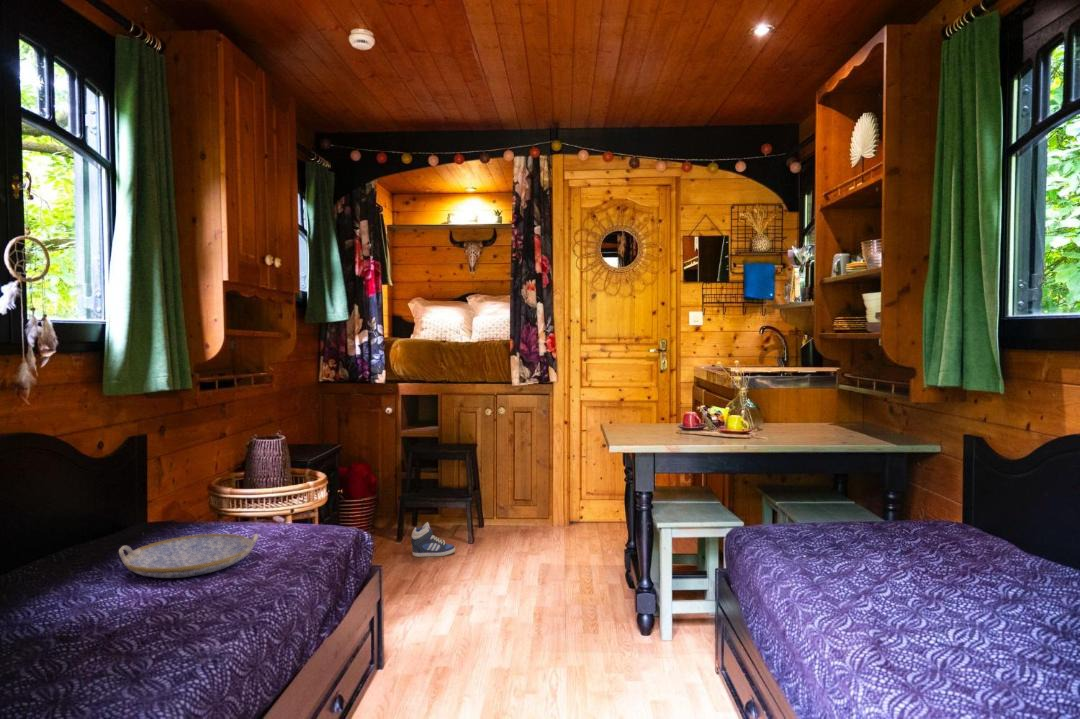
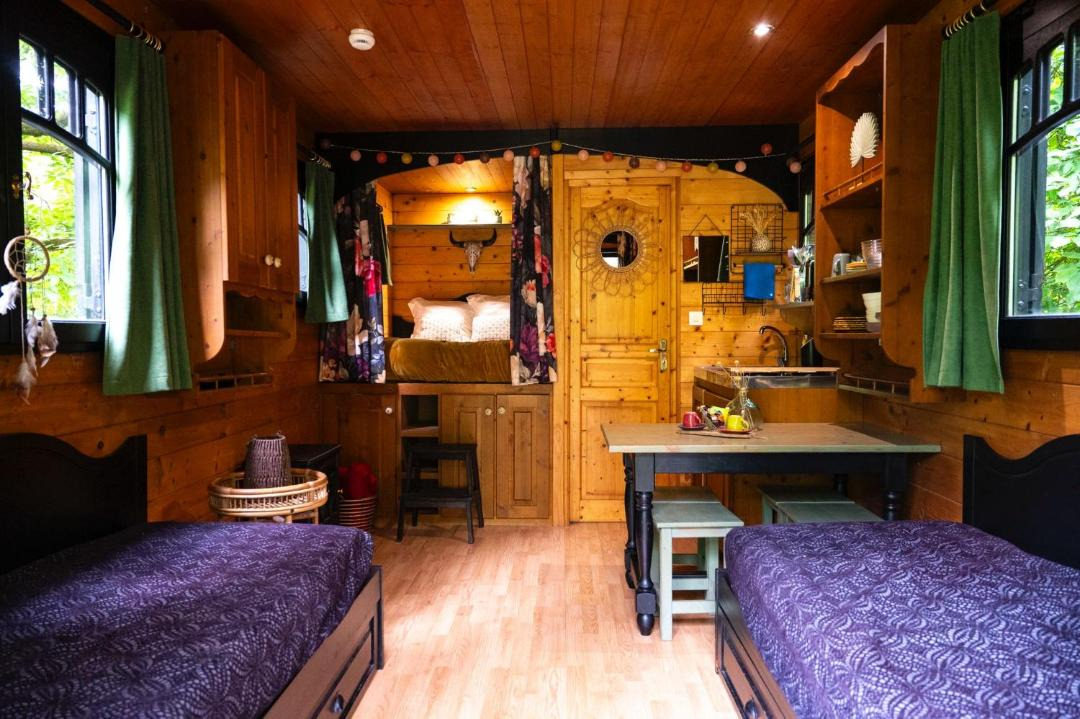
- sneaker [410,521,456,558]
- serving tray [118,533,260,579]
